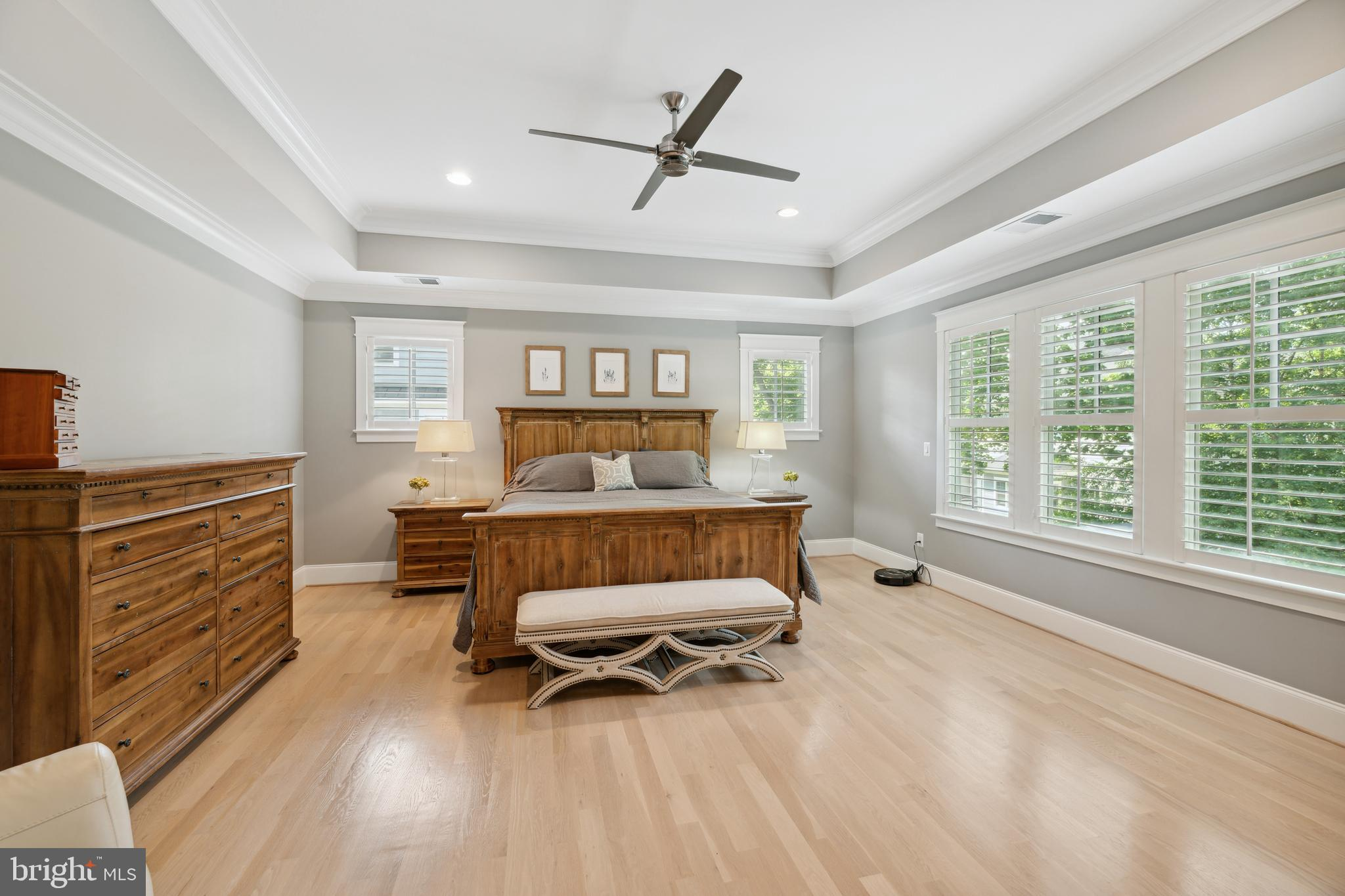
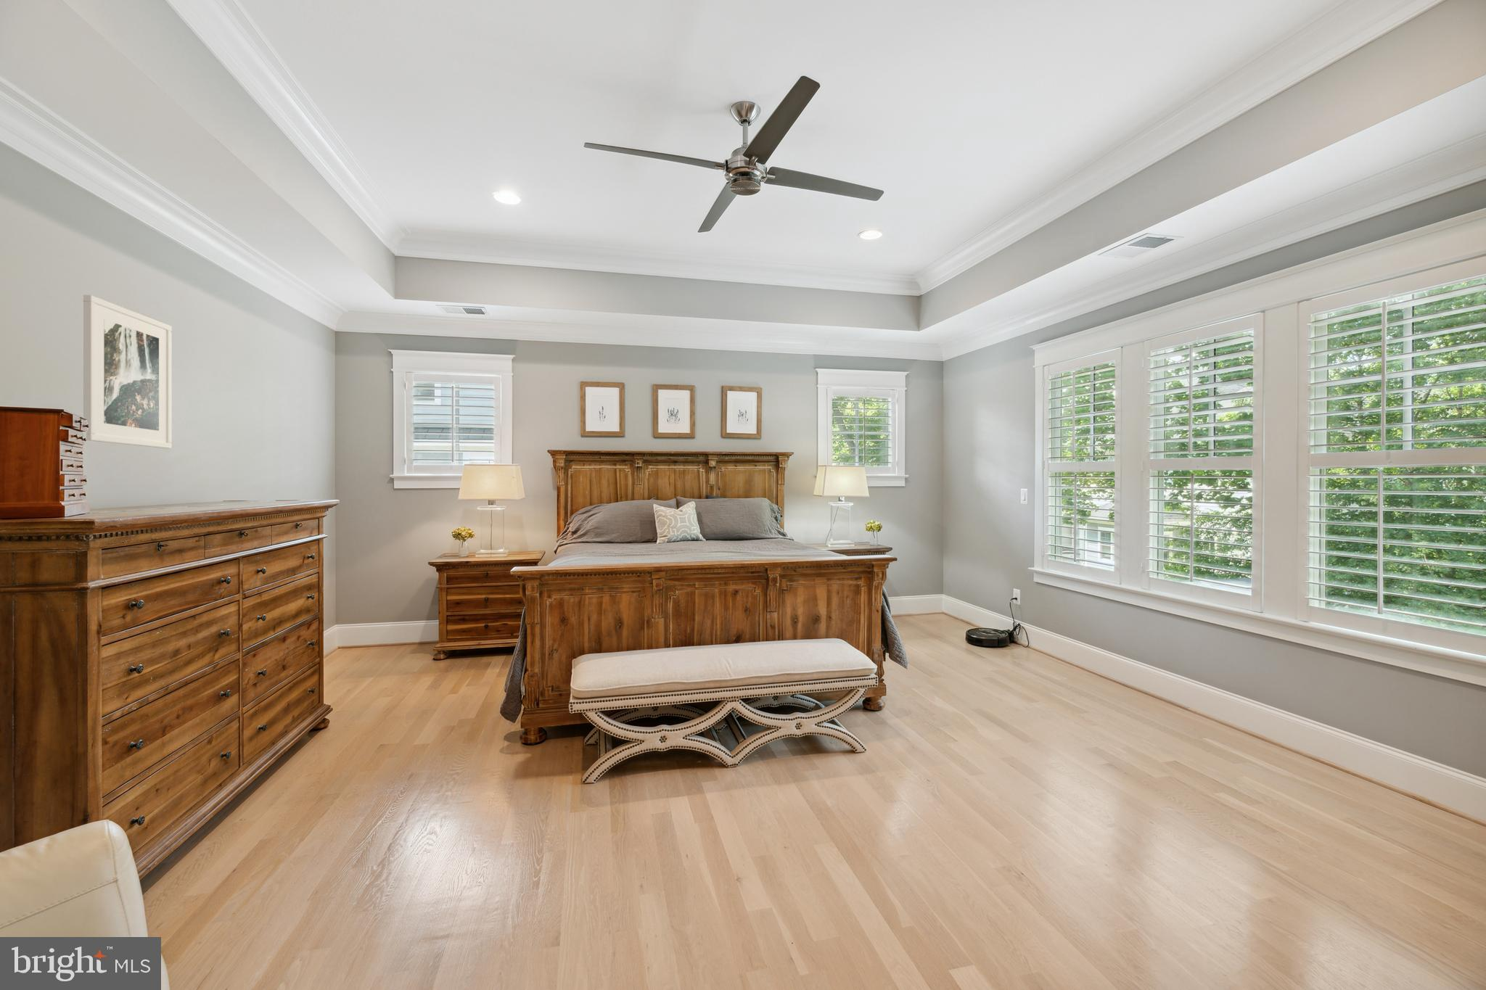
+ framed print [83,295,172,449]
